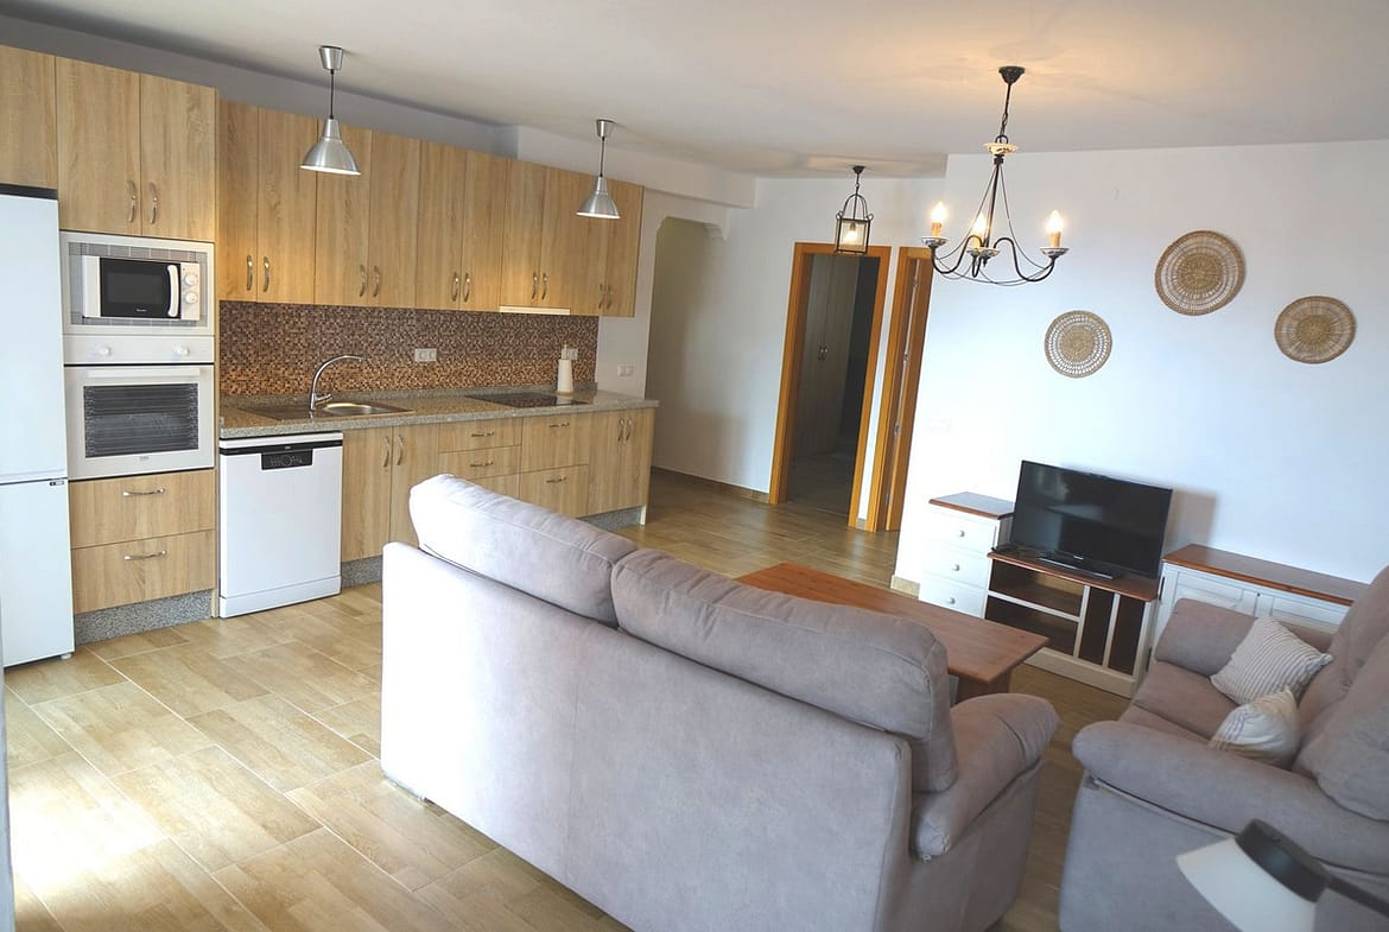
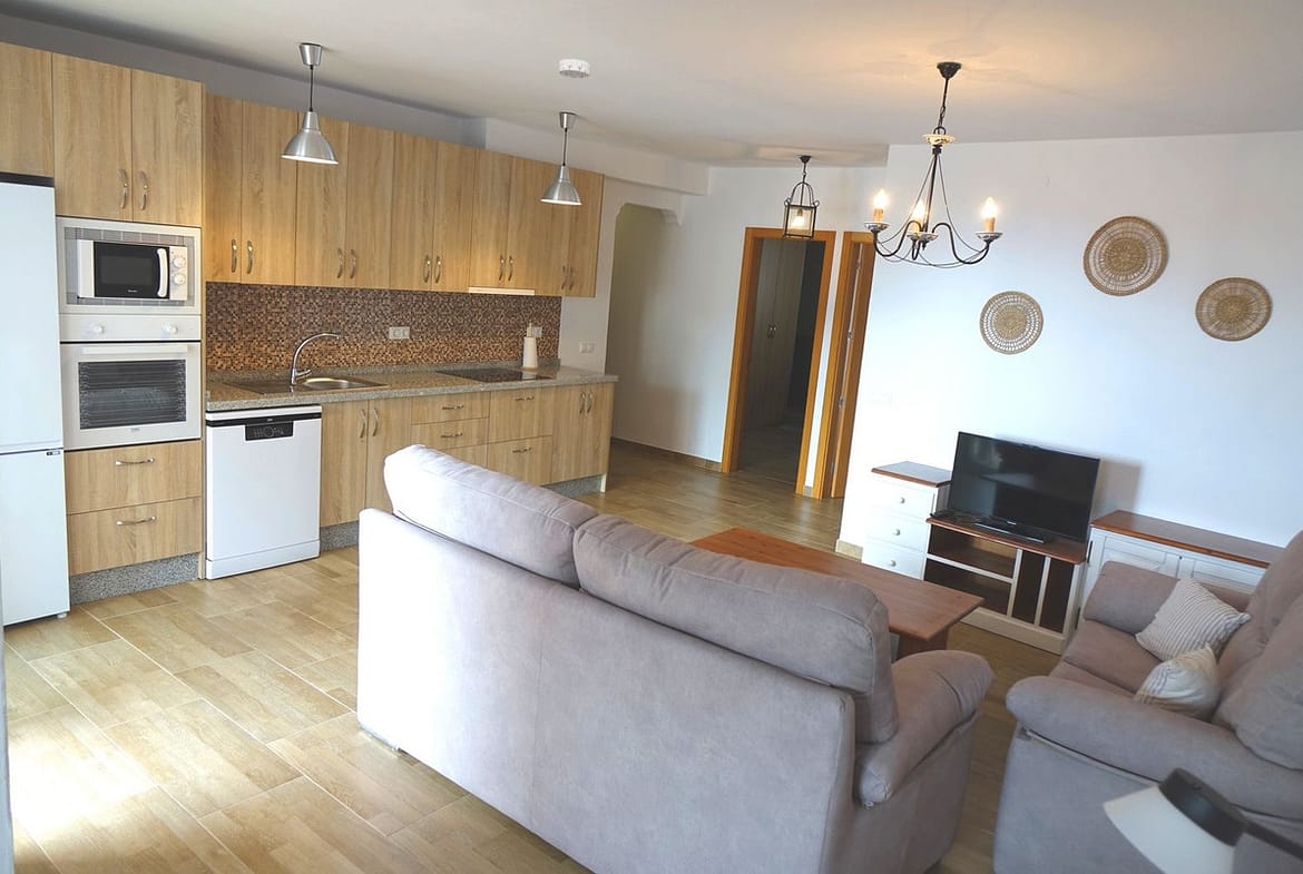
+ smoke detector [558,58,591,79]
